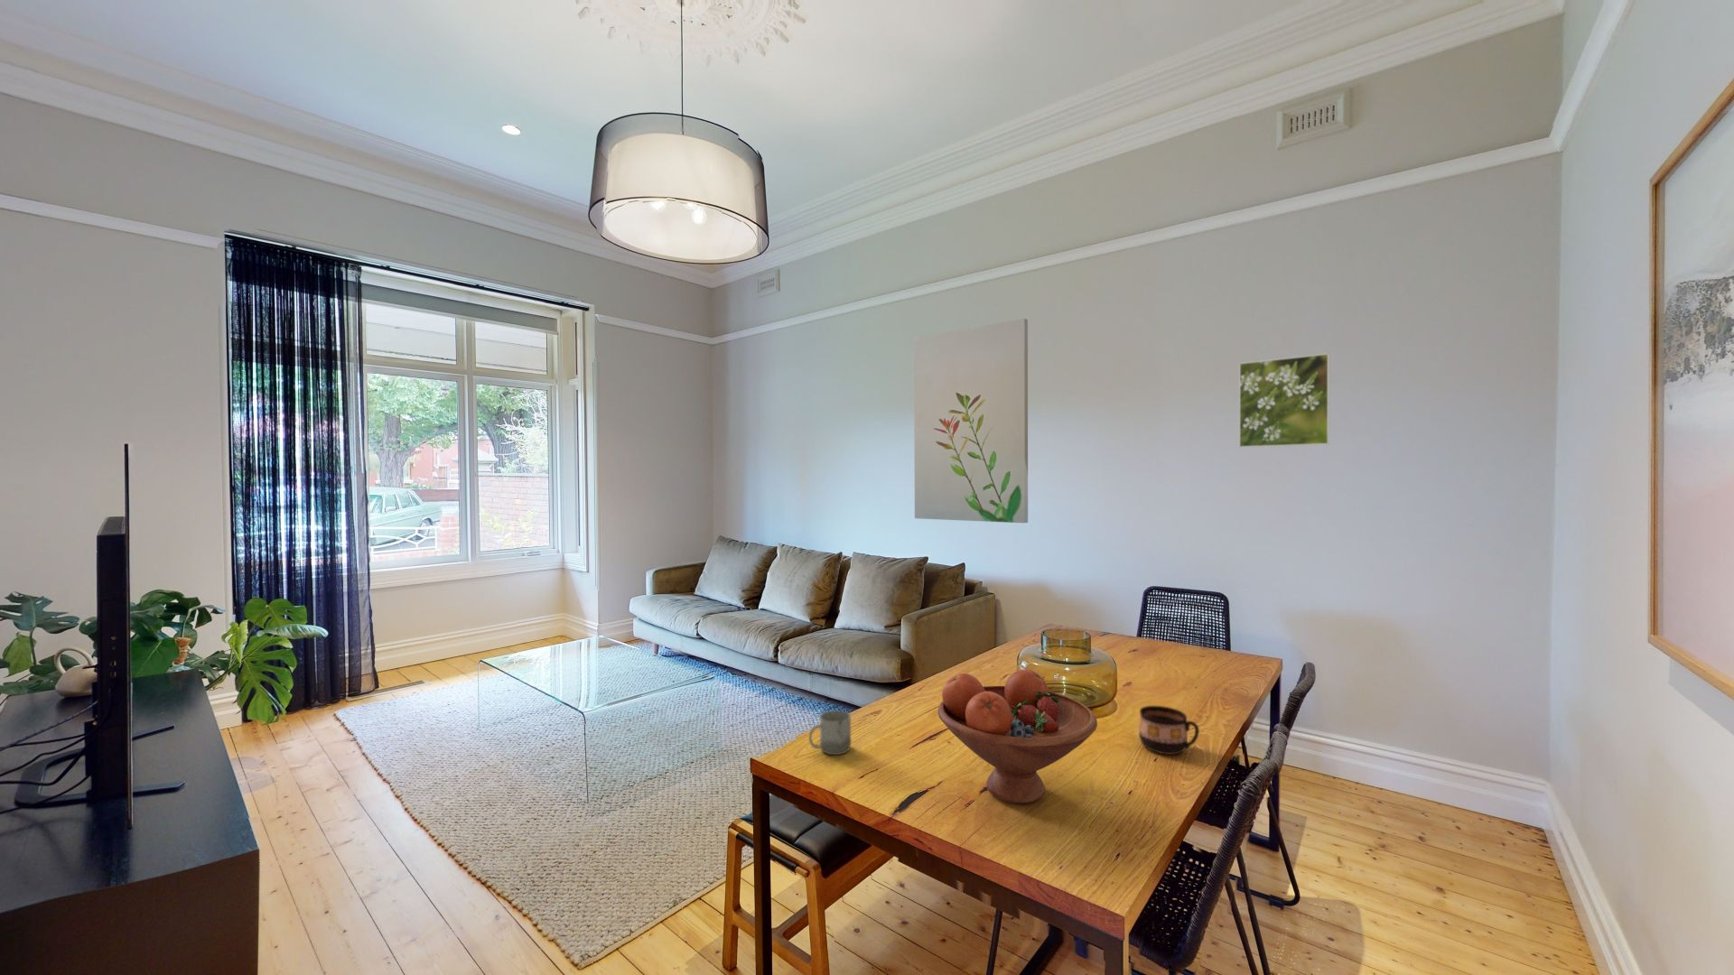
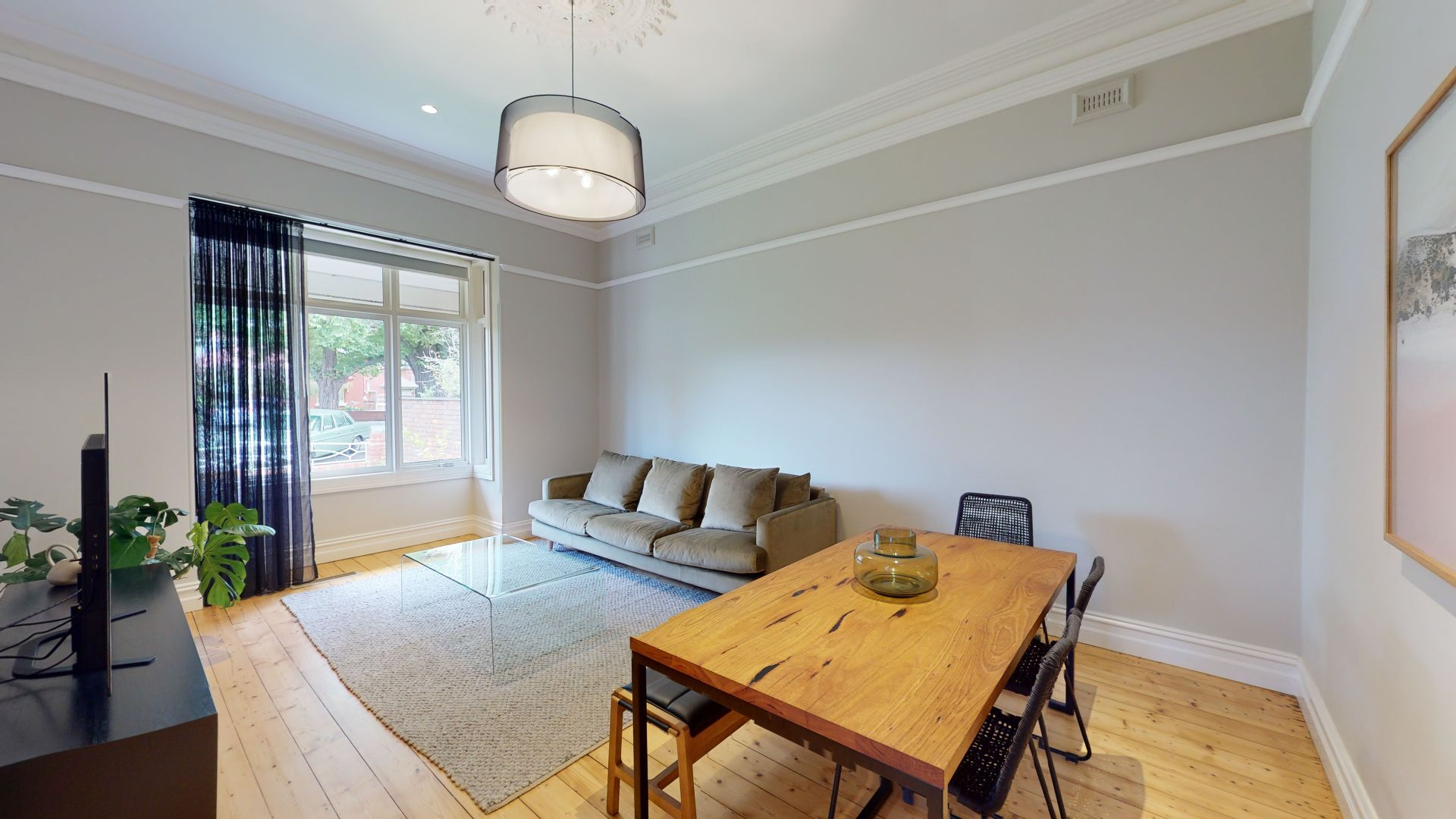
- cup [809,710,852,756]
- cup [1139,705,1200,756]
- fruit bowl [937,668,1098,805]
- wall art [913,318,1029,524]
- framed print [1239,352,1330,449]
